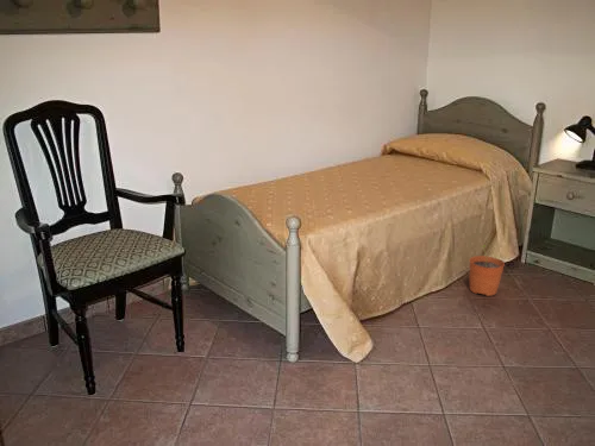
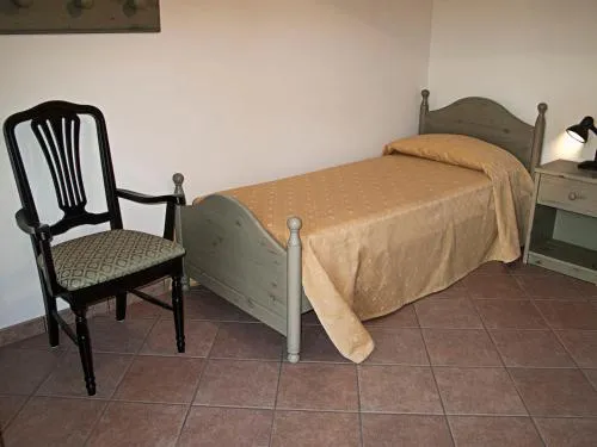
- plant pot [468,244,506,297]
